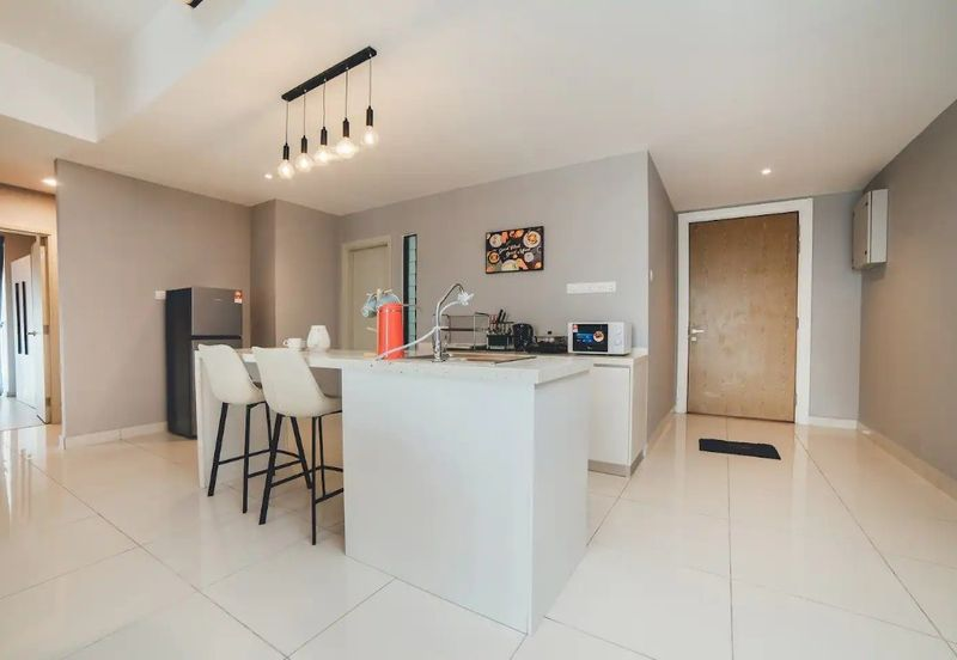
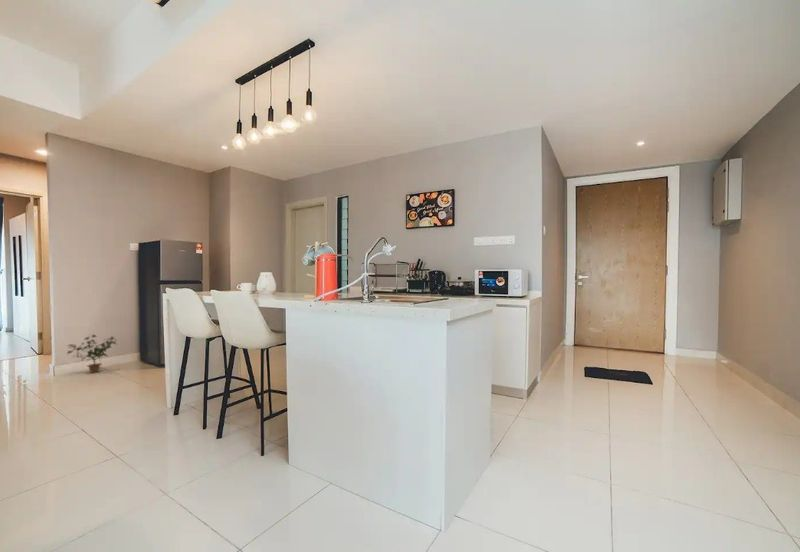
+ potted plant [66,334,117,374]
